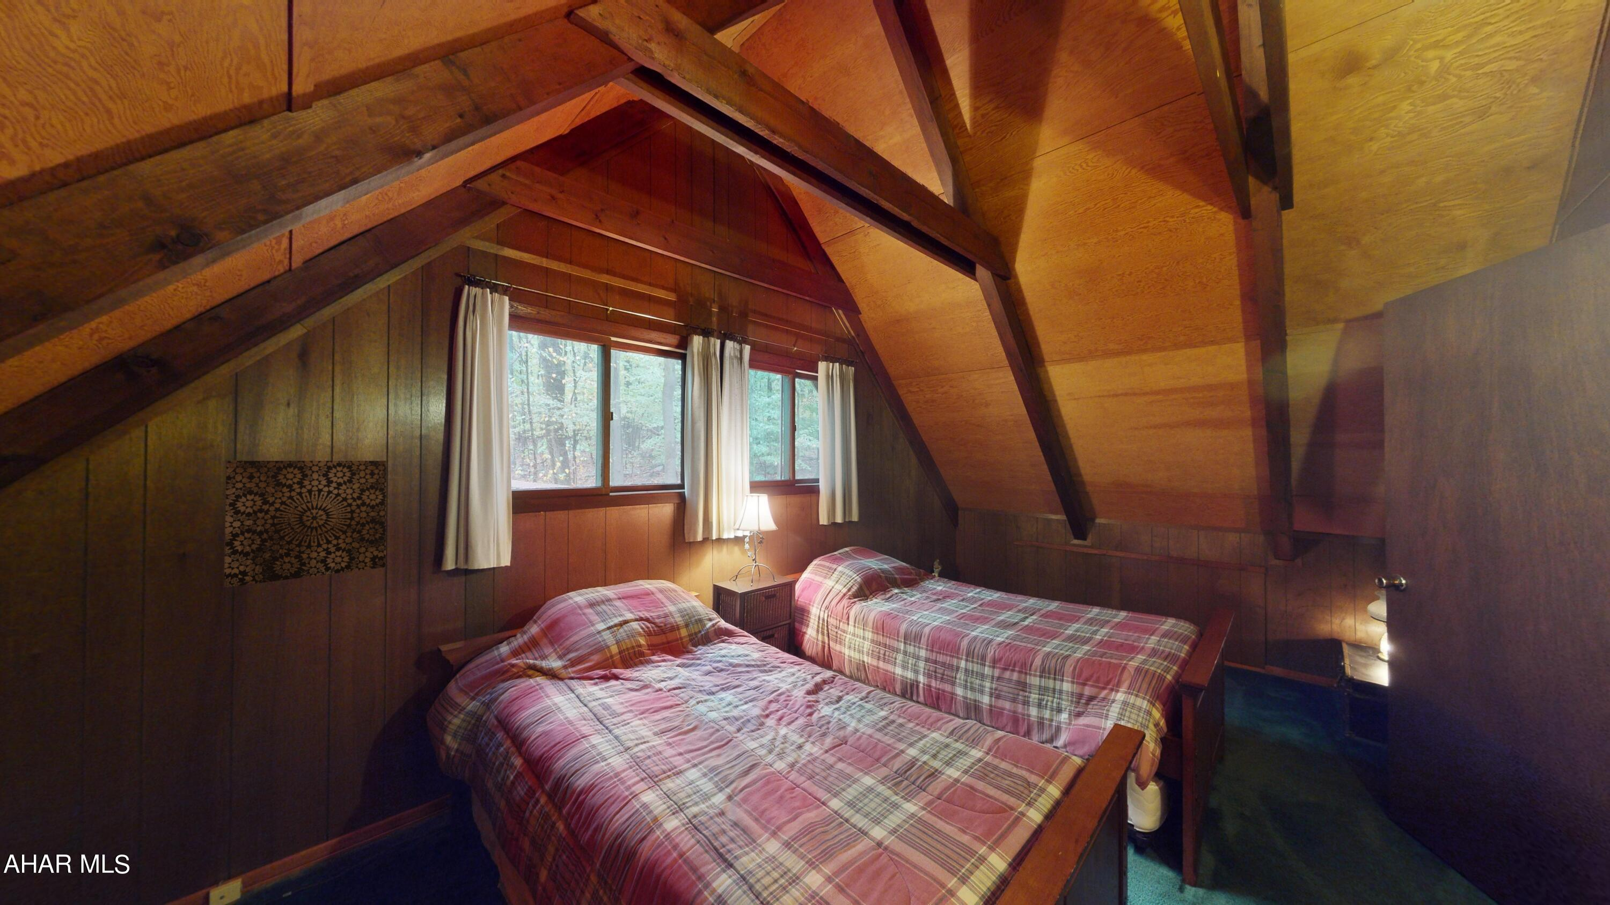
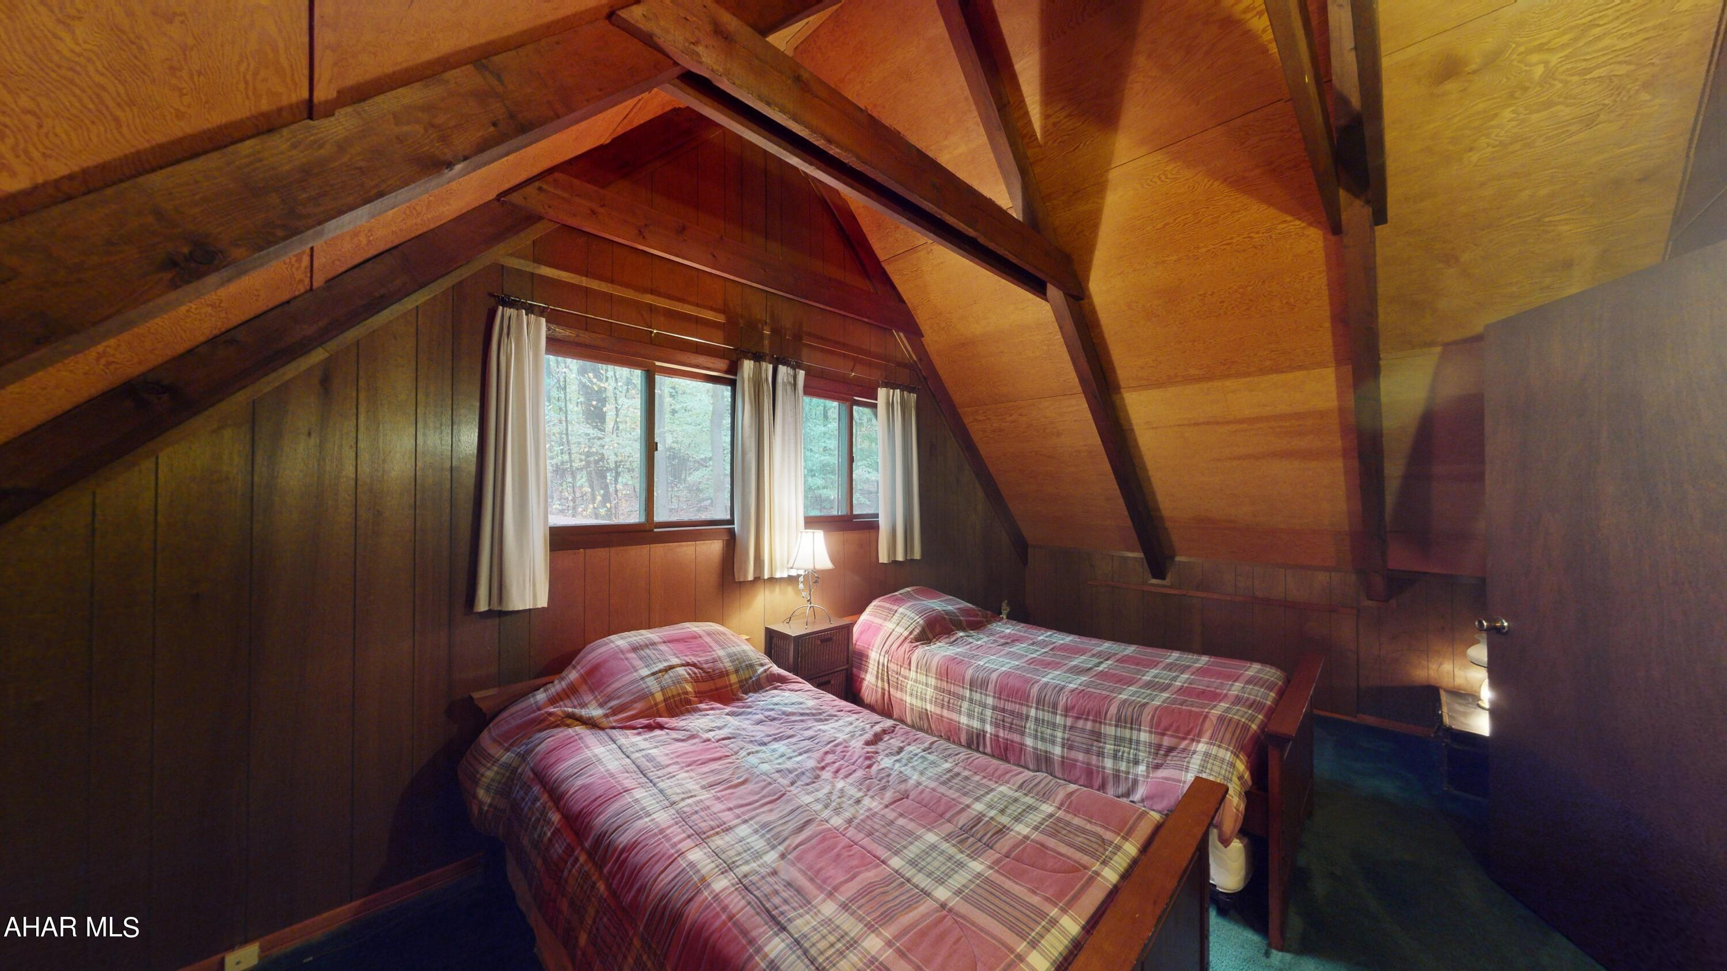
- wall art [223,461,387,588]
